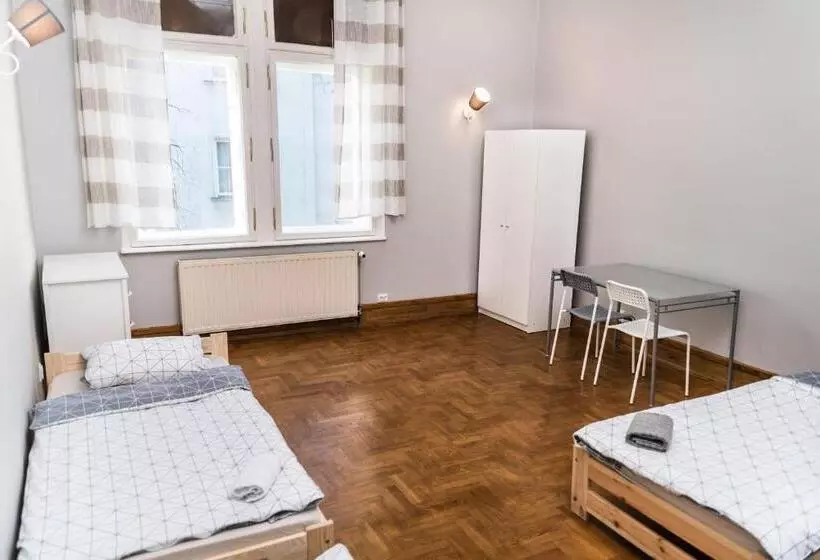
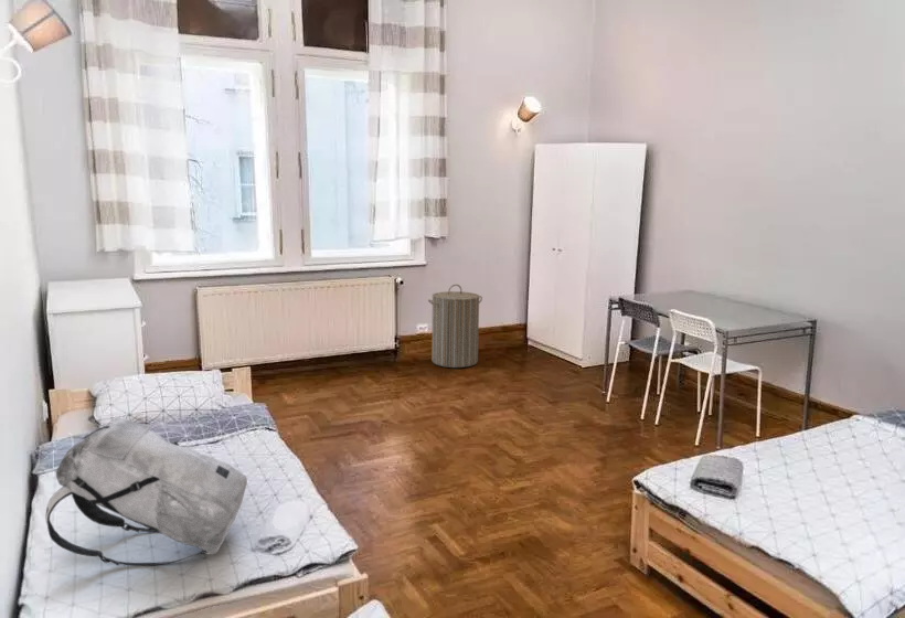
+ laundry hamper [427,284,483,369]
+ backpack [45,416,248,567]
